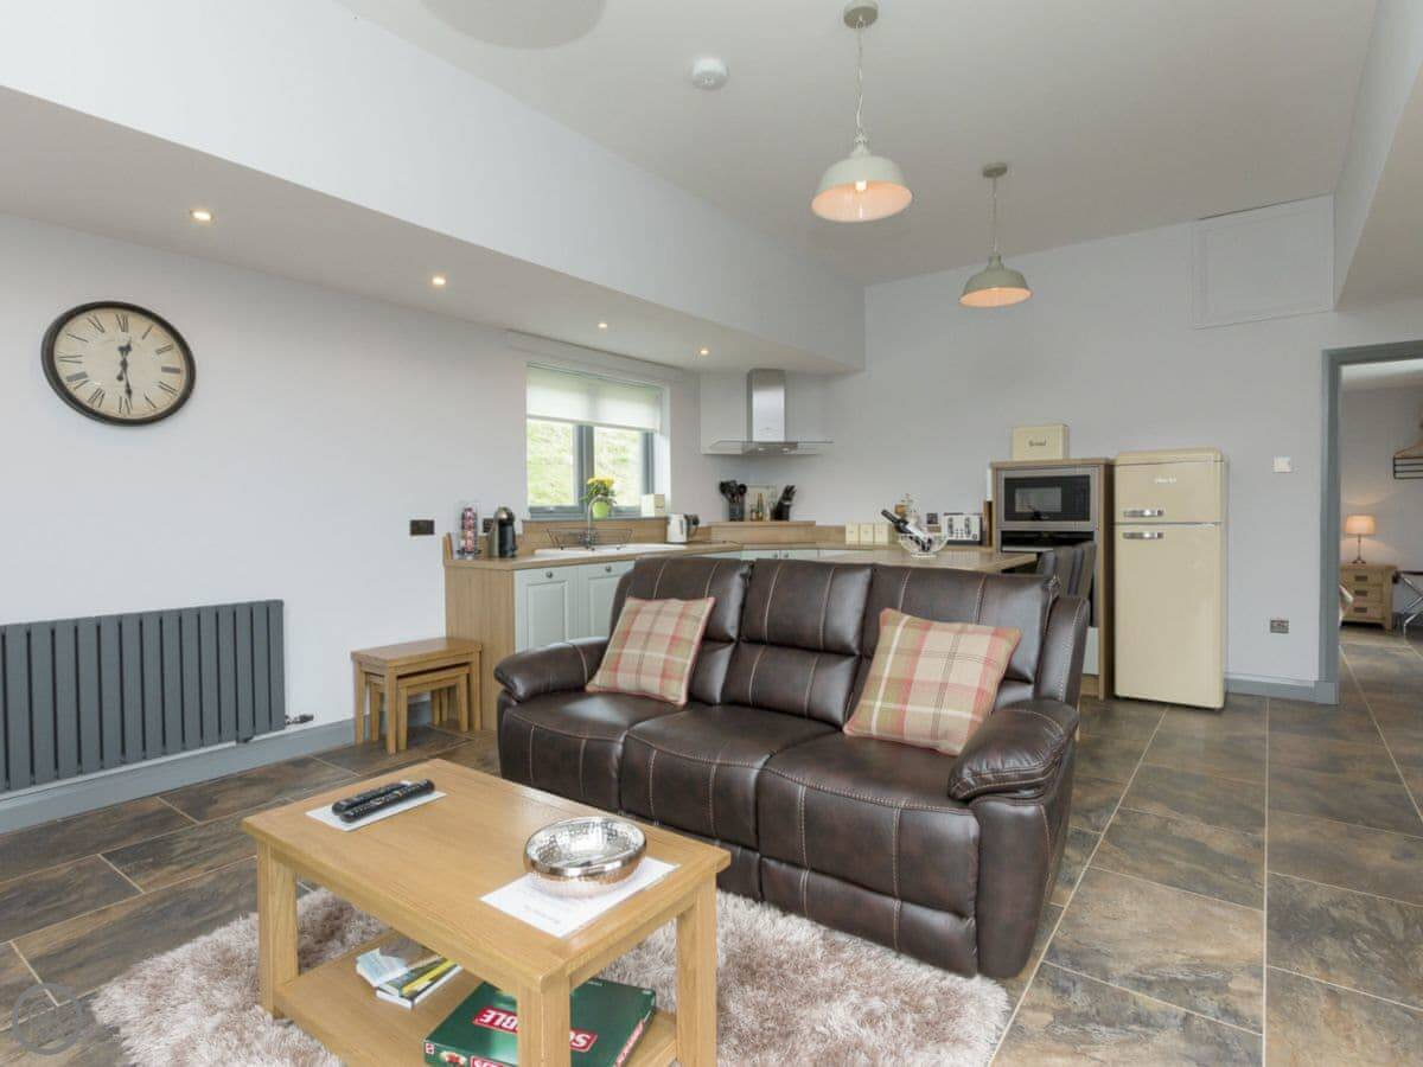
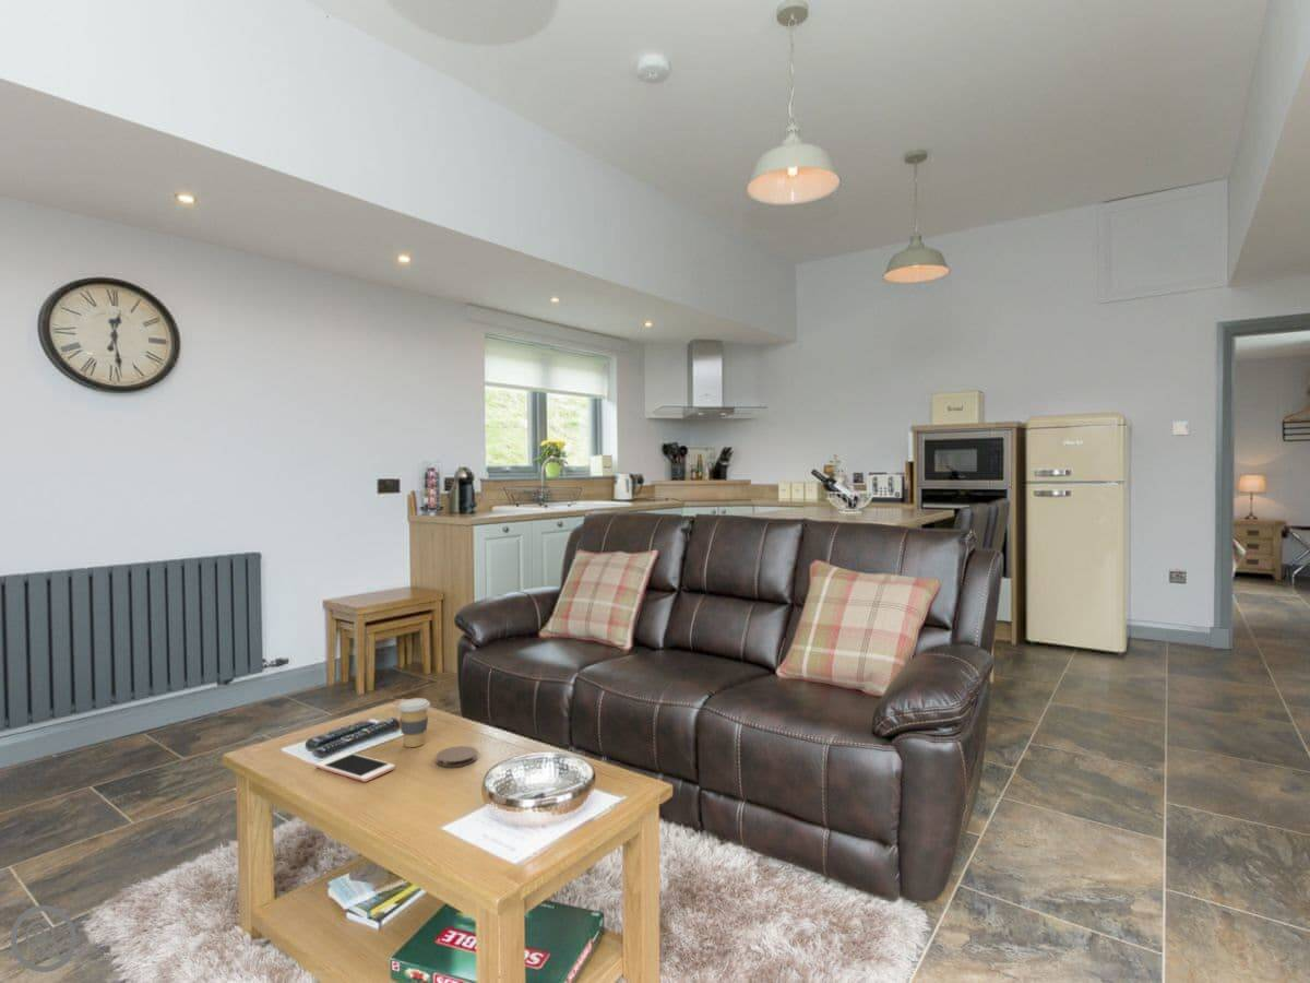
+ coaster [434,745,478,768]
+ cell phone [314,751,396,783]
+ coffee cup [396,697,431,748]
